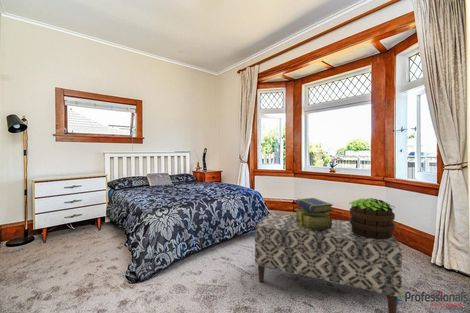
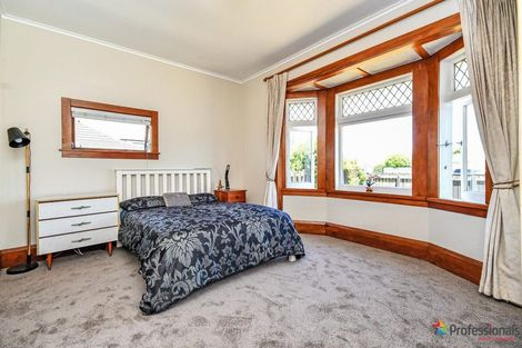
- bench [254,212,403,313]
- stack of books [294,197,334,230]
- potted plant [348,197,396,239]
